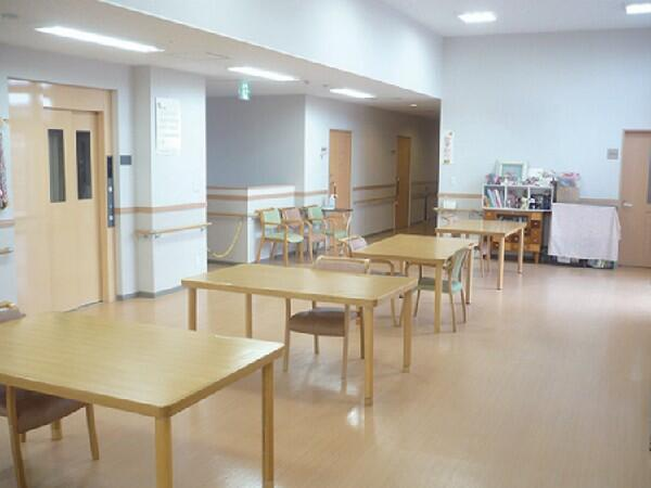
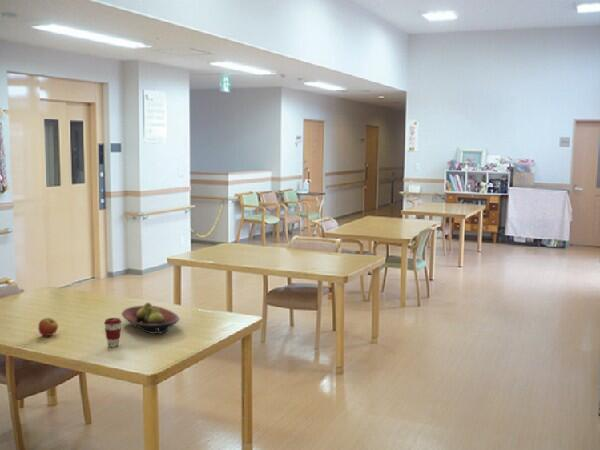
+ coffee cup [103,317,123,348]
+ apple [37,317,59,337]
+ fruit bowl [121,302,181,335]
